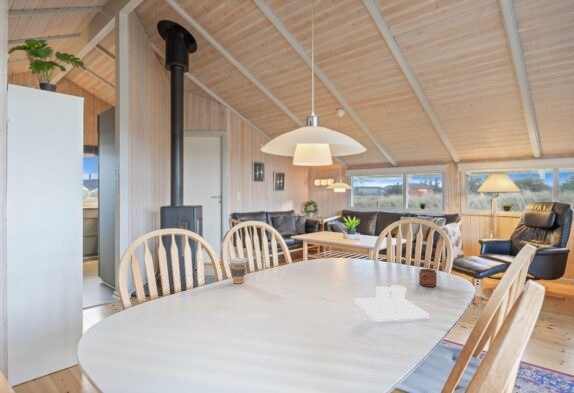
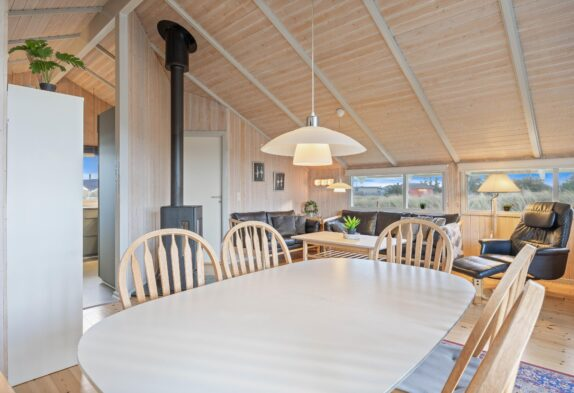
- salt and pepper shaker set [354,284,430,322]
- coffee cup [229,257,248,284]
- mug [418,268,438,288]
